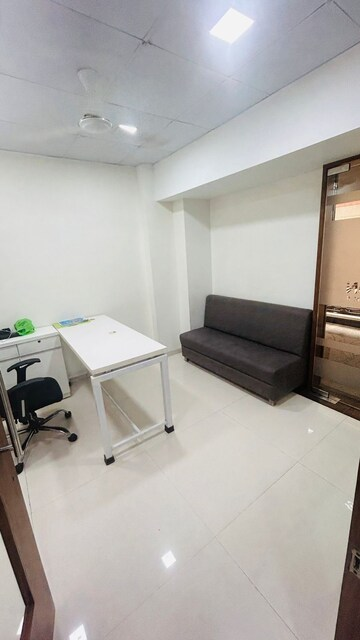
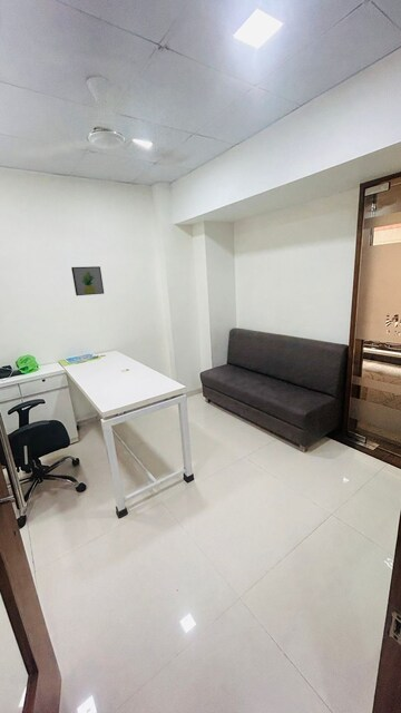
+ wall art [70,265,105,296]
